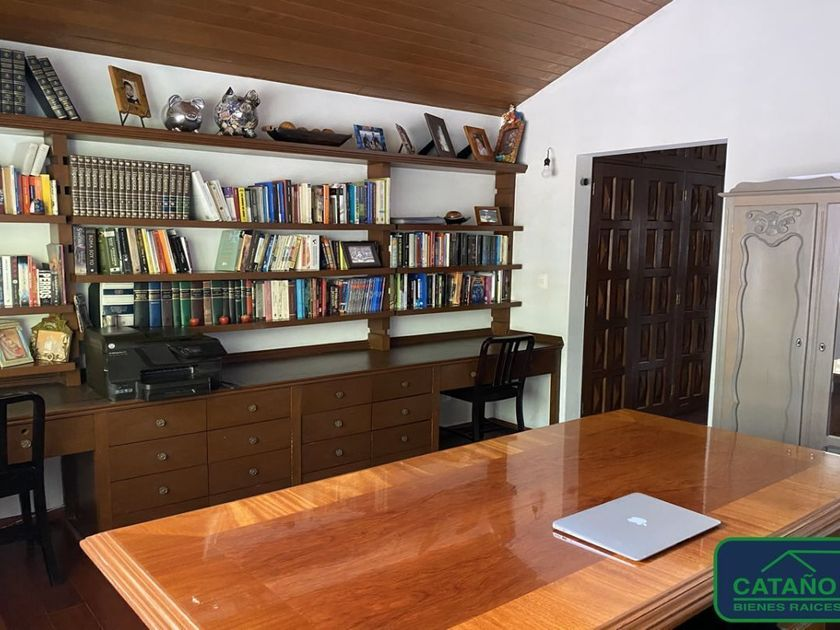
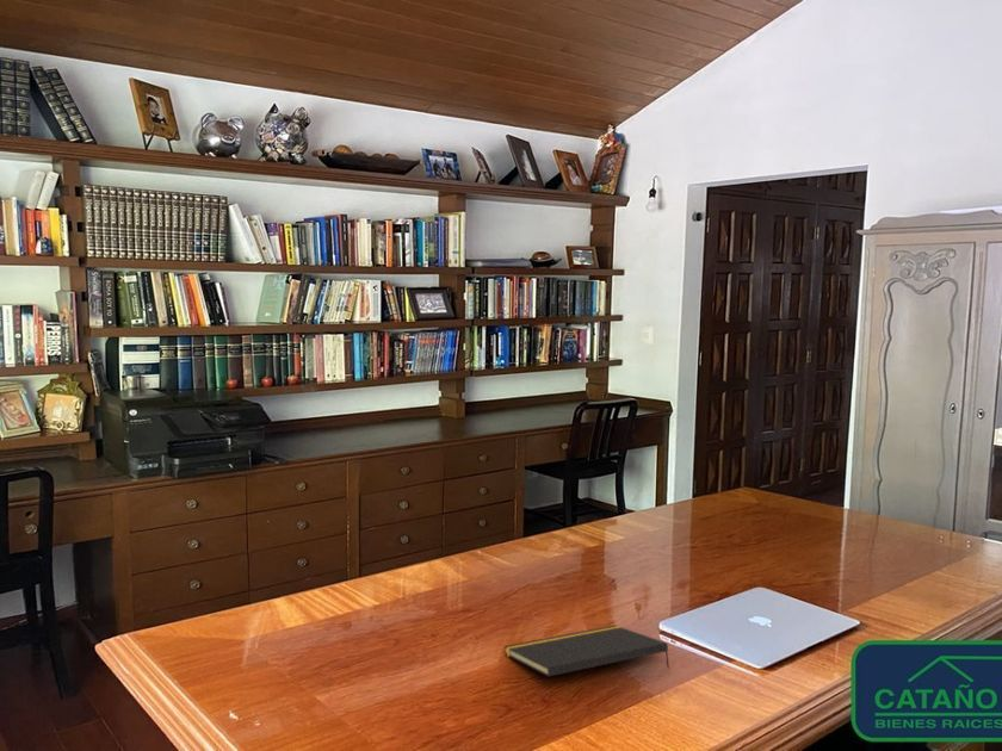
+ notepad [503,625,670,678]
